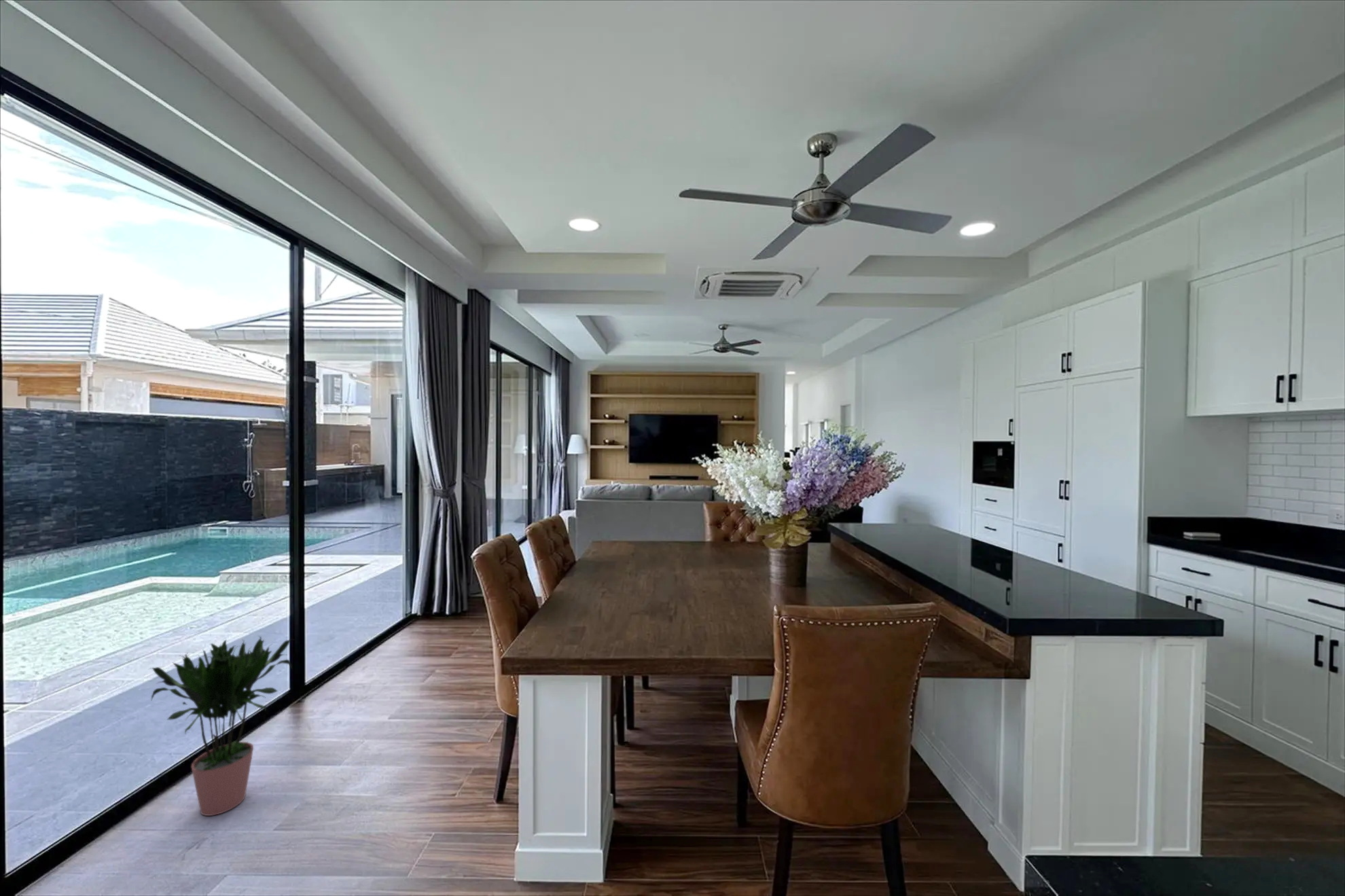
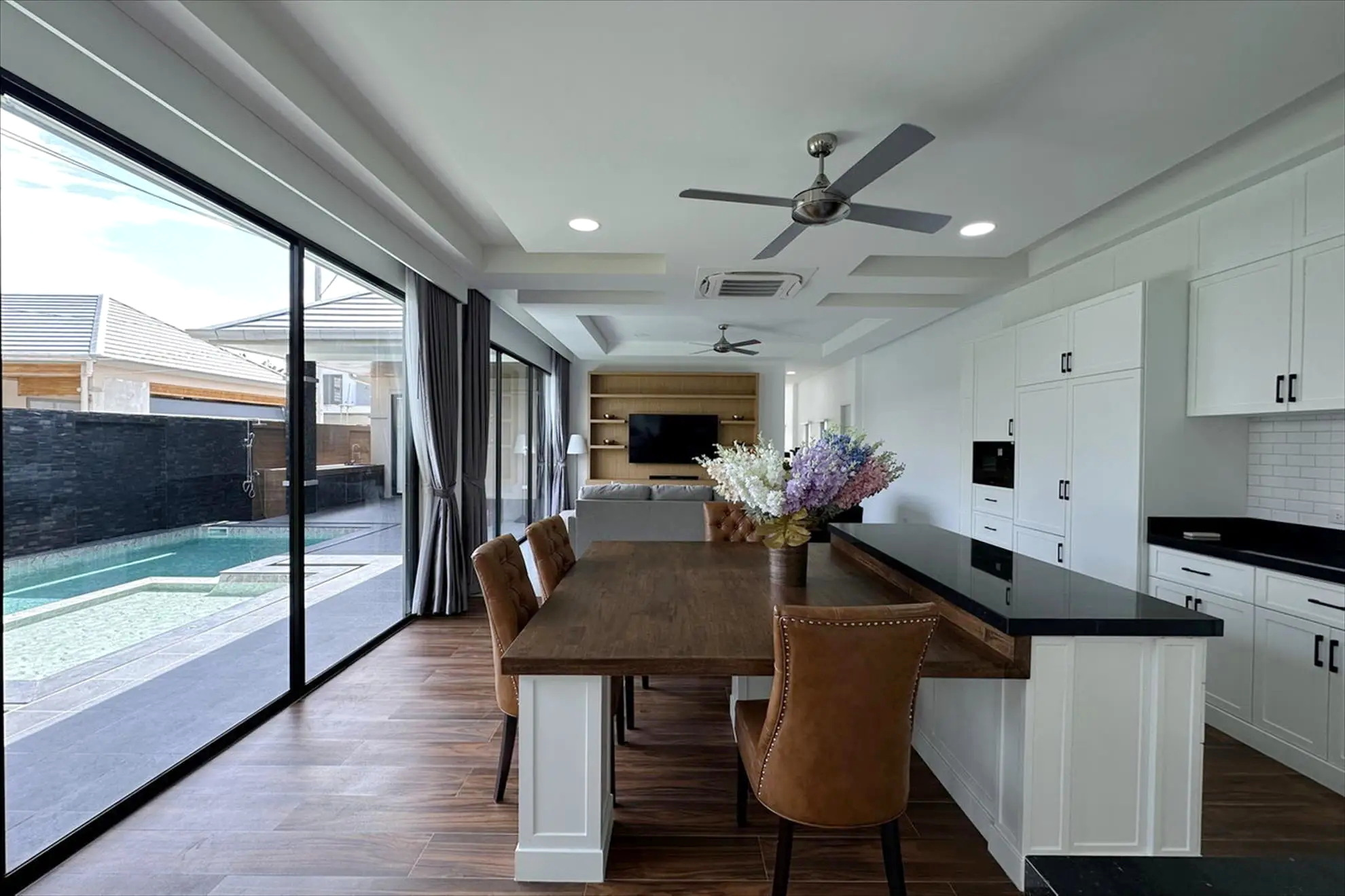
- potted plant [149,635,294,817]
